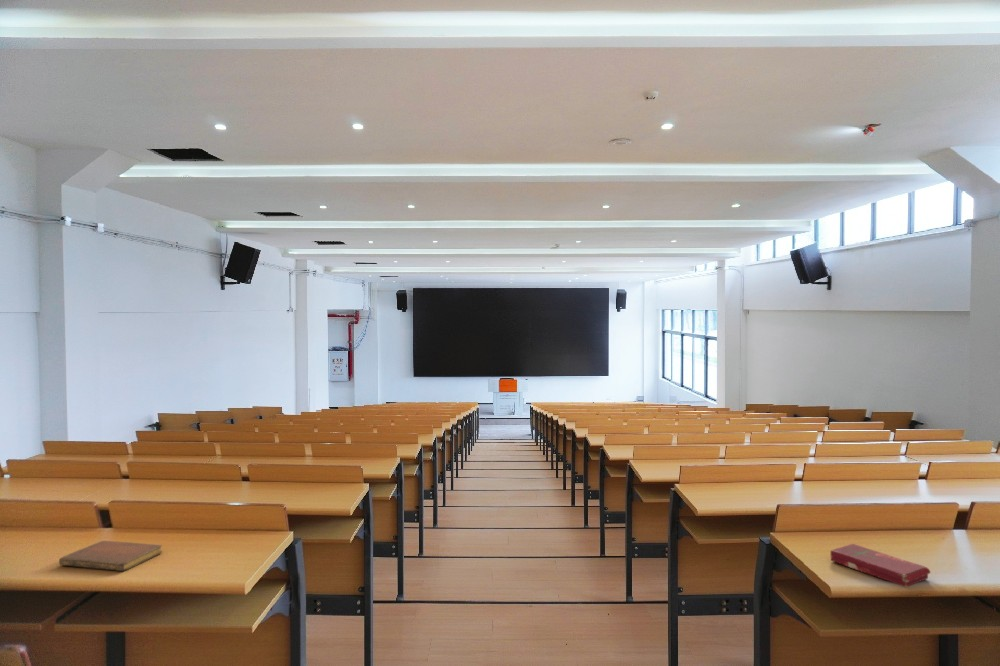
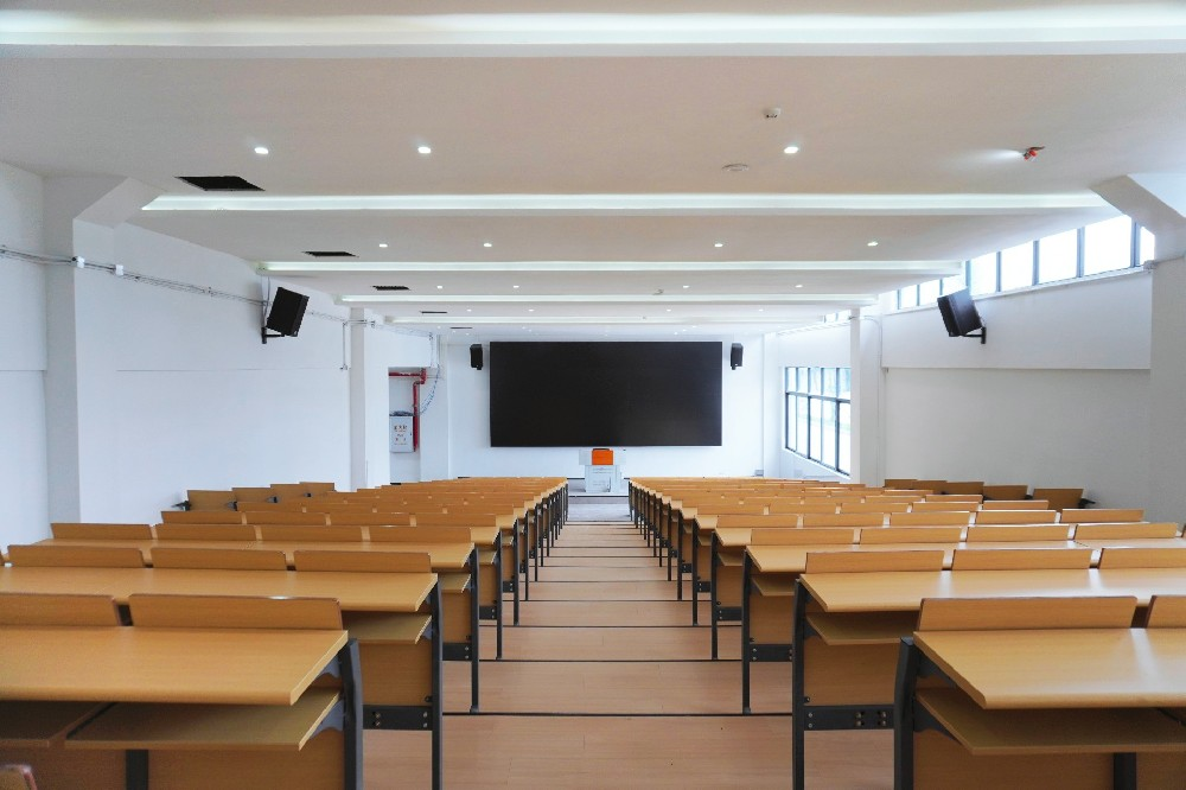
- notebook [58,540,163,572]
- book [829,543,932,588]
